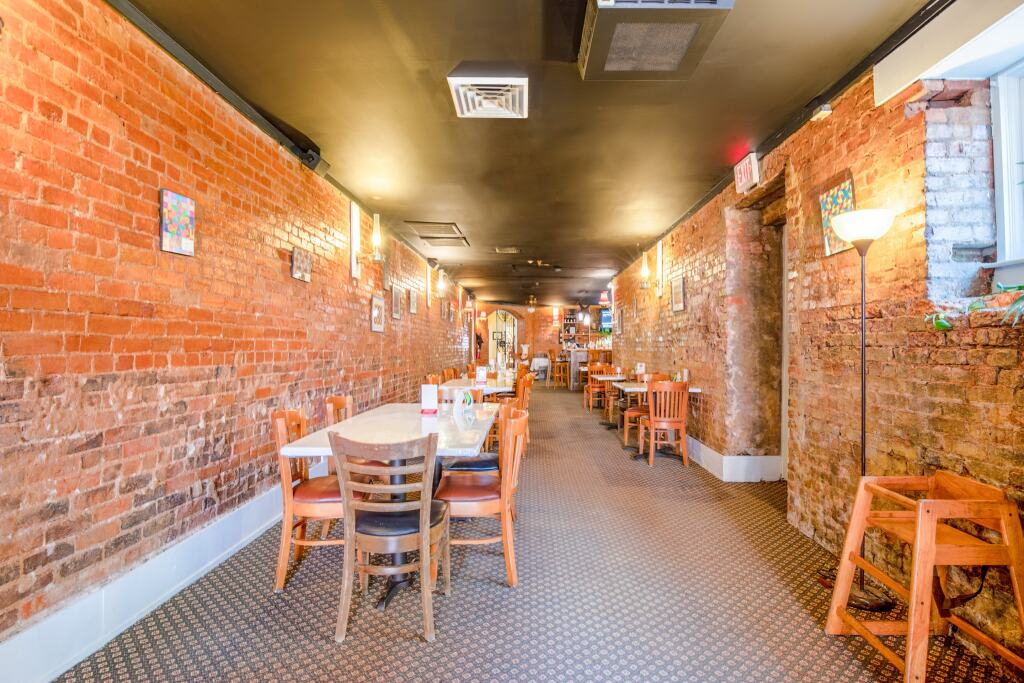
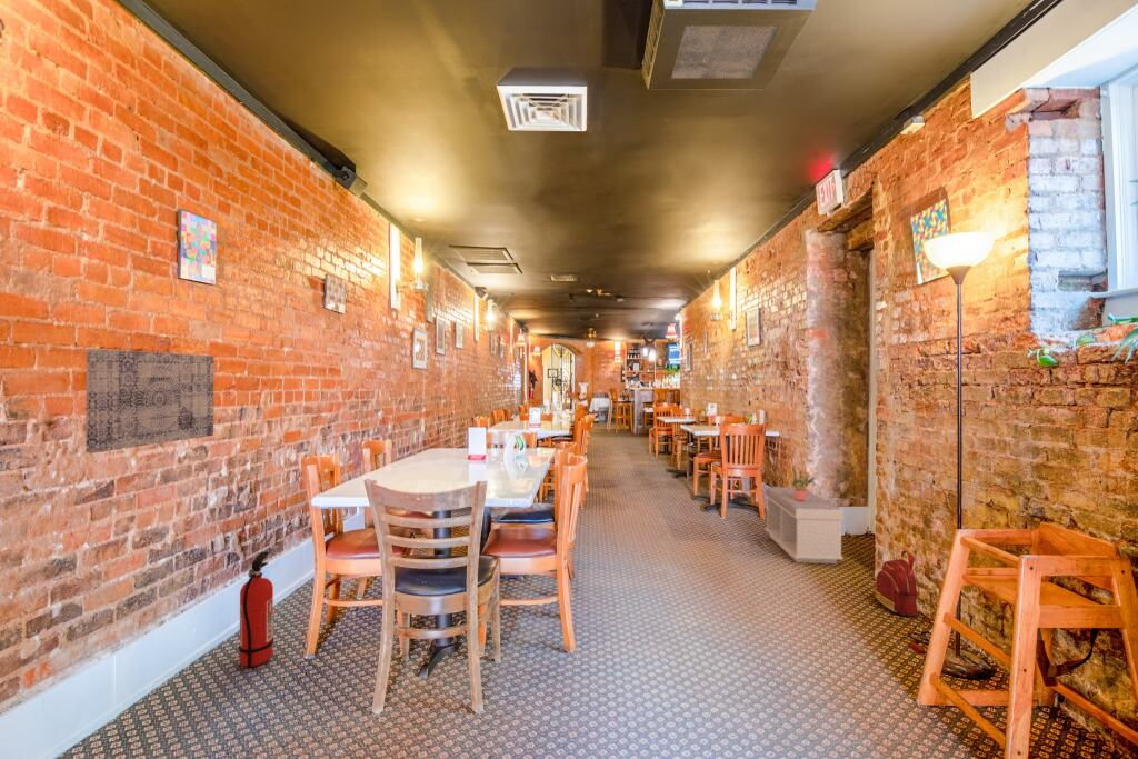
+ potted plant [791,468,817,501]
+ wall art [84,348,214,453]
+ bench [765,486,845,565]
+ backpack [875,550,920,618]
+ fire extinguisher [238,551,274,670]
